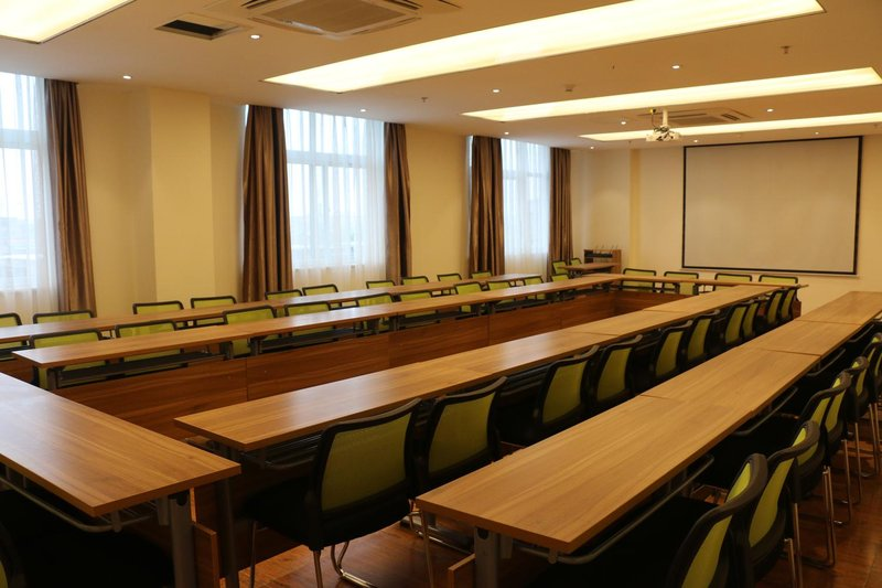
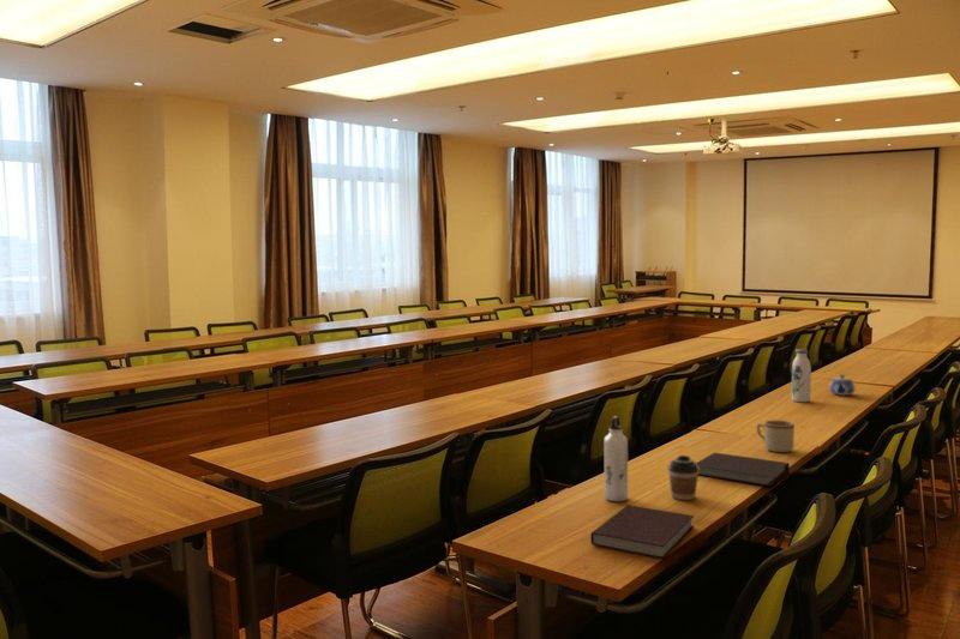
+ notebook [696,452,791,488]
+ water bottle [791,348,812,403]
+ coffee cup [667,454,700,501]
+ water bottle [602,415,629,502]
+ teapot [828,374,857,397]
+ notebook [589,504,695,560]
+ mug [756,420,796,453]
